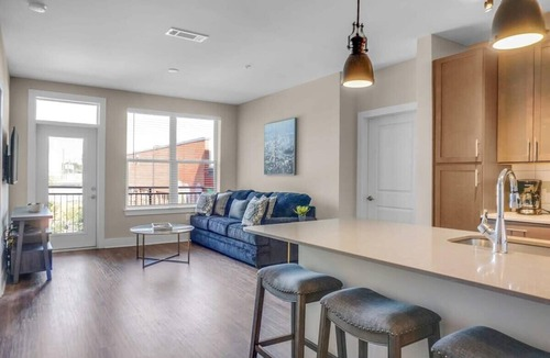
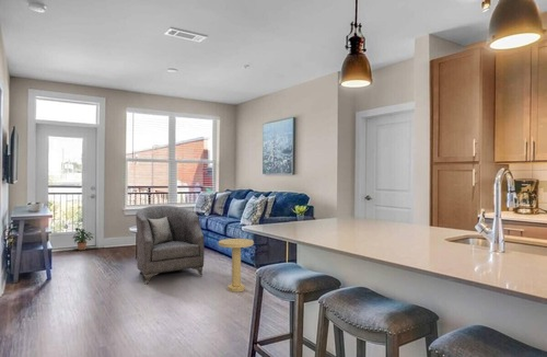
+ armchair [135,205,206,285]
+ potted plant [72,227,94,251]
+ side table [218,238,255,293]
